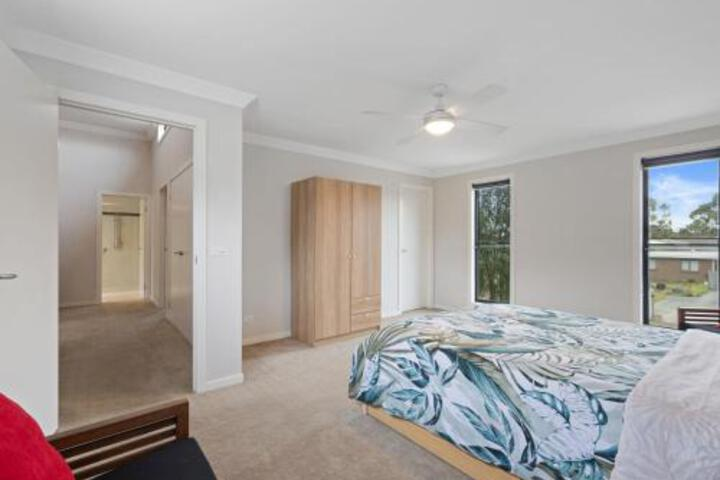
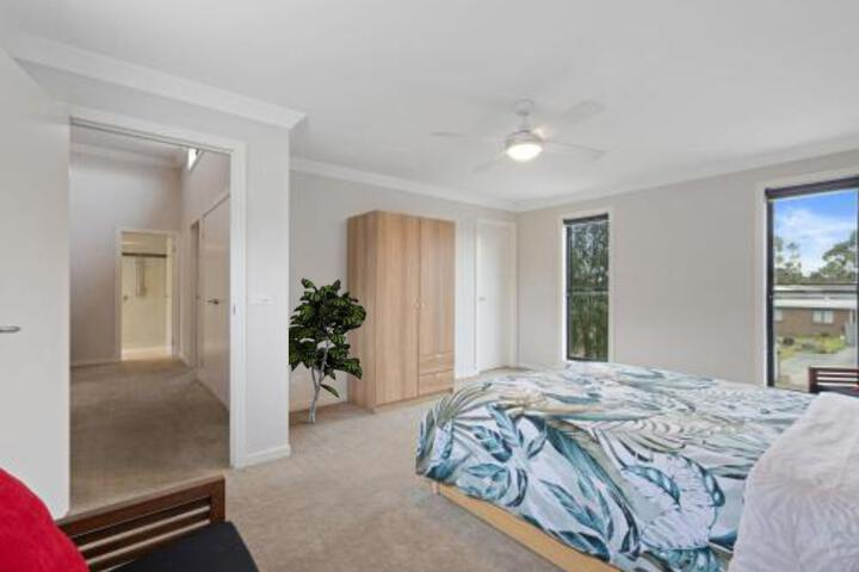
+ indoor plant [288,276,367,424]
